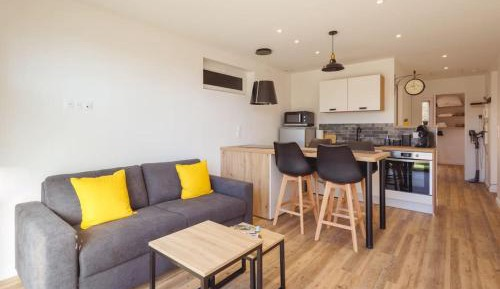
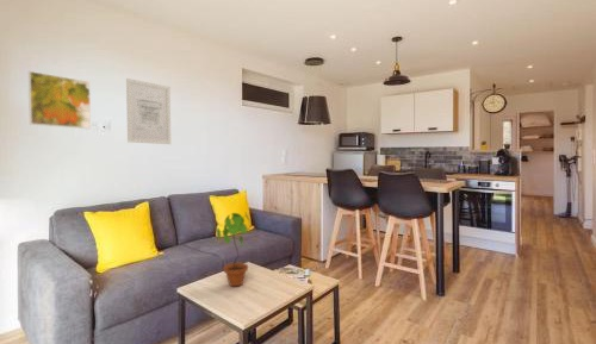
+ wall art [125,77,172,145]
+ potted plant [216,212,252,288]
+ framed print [27,70,92,130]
